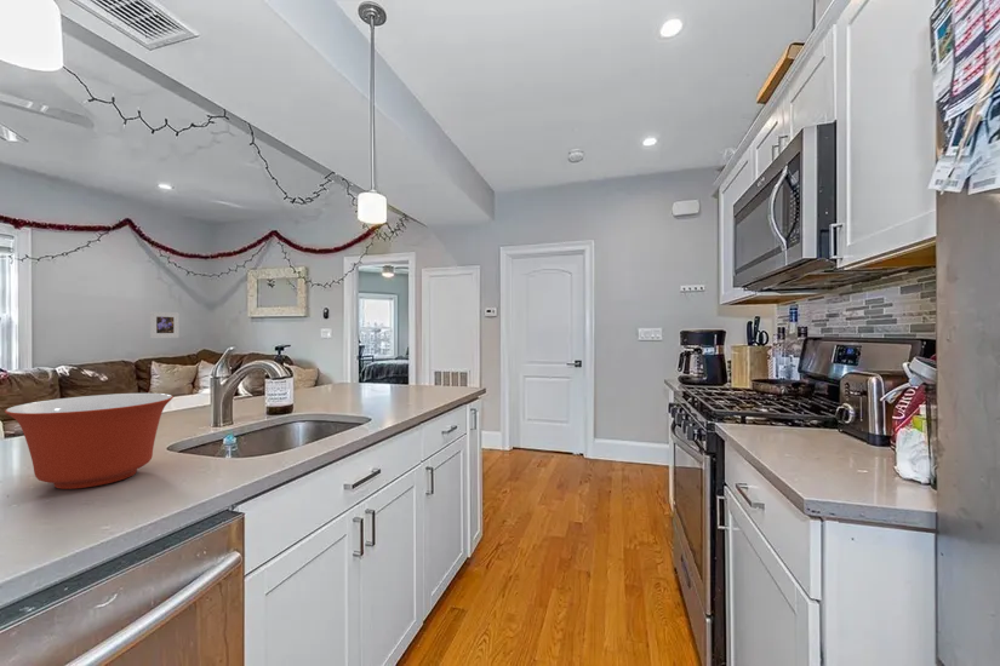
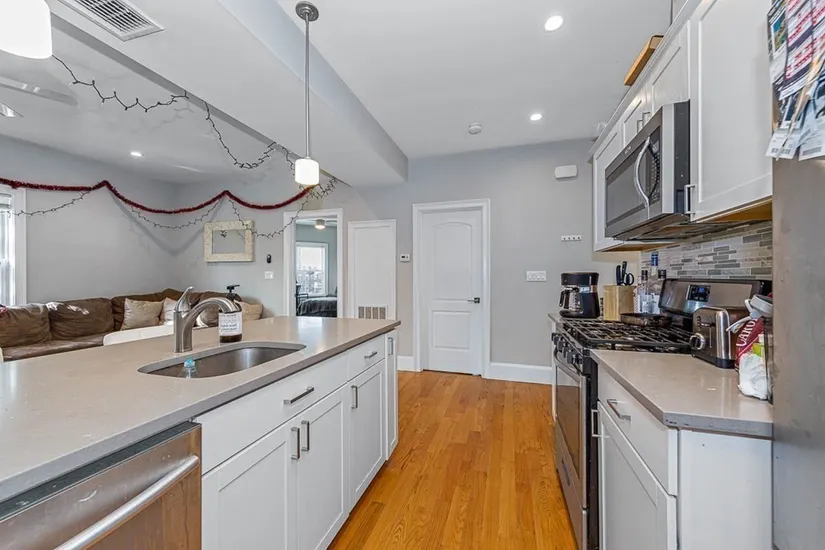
- mixing bowl [4,392,175,490]
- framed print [149,310,181,339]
